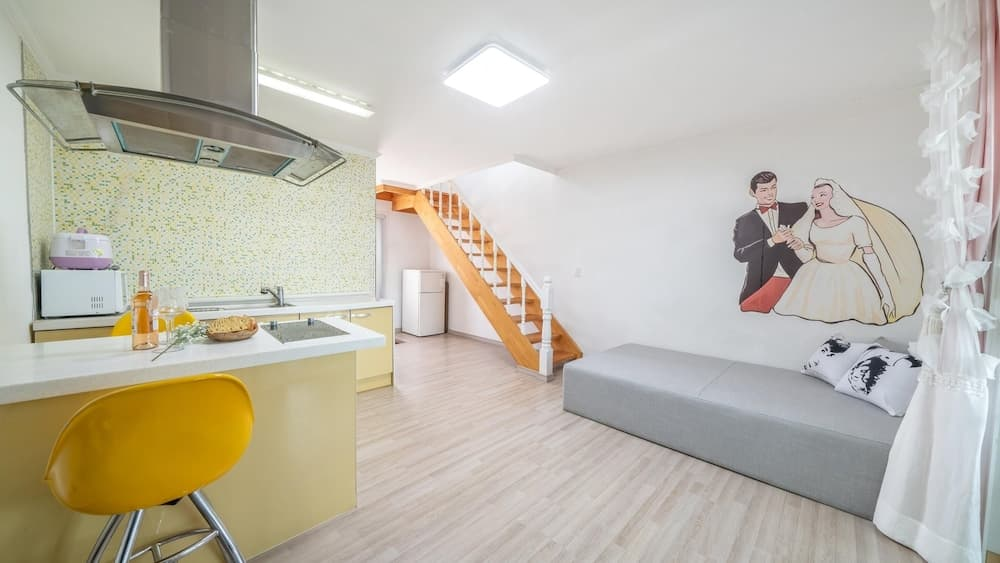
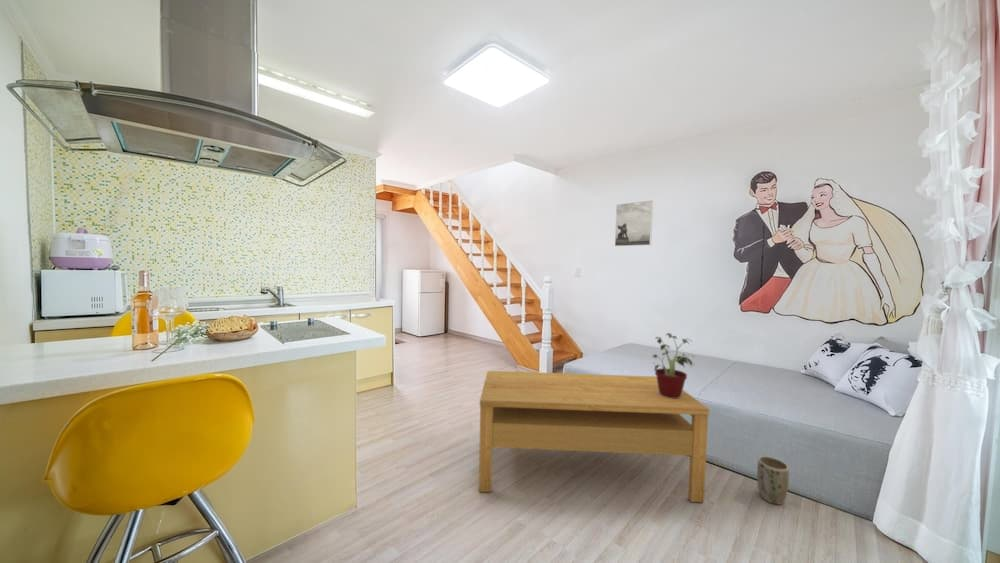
+ plant pot [756,455,790,506]
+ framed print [614,199,654,247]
+ coffee table [478,370,710,503]
+ potted plant [652,332,695,398]
